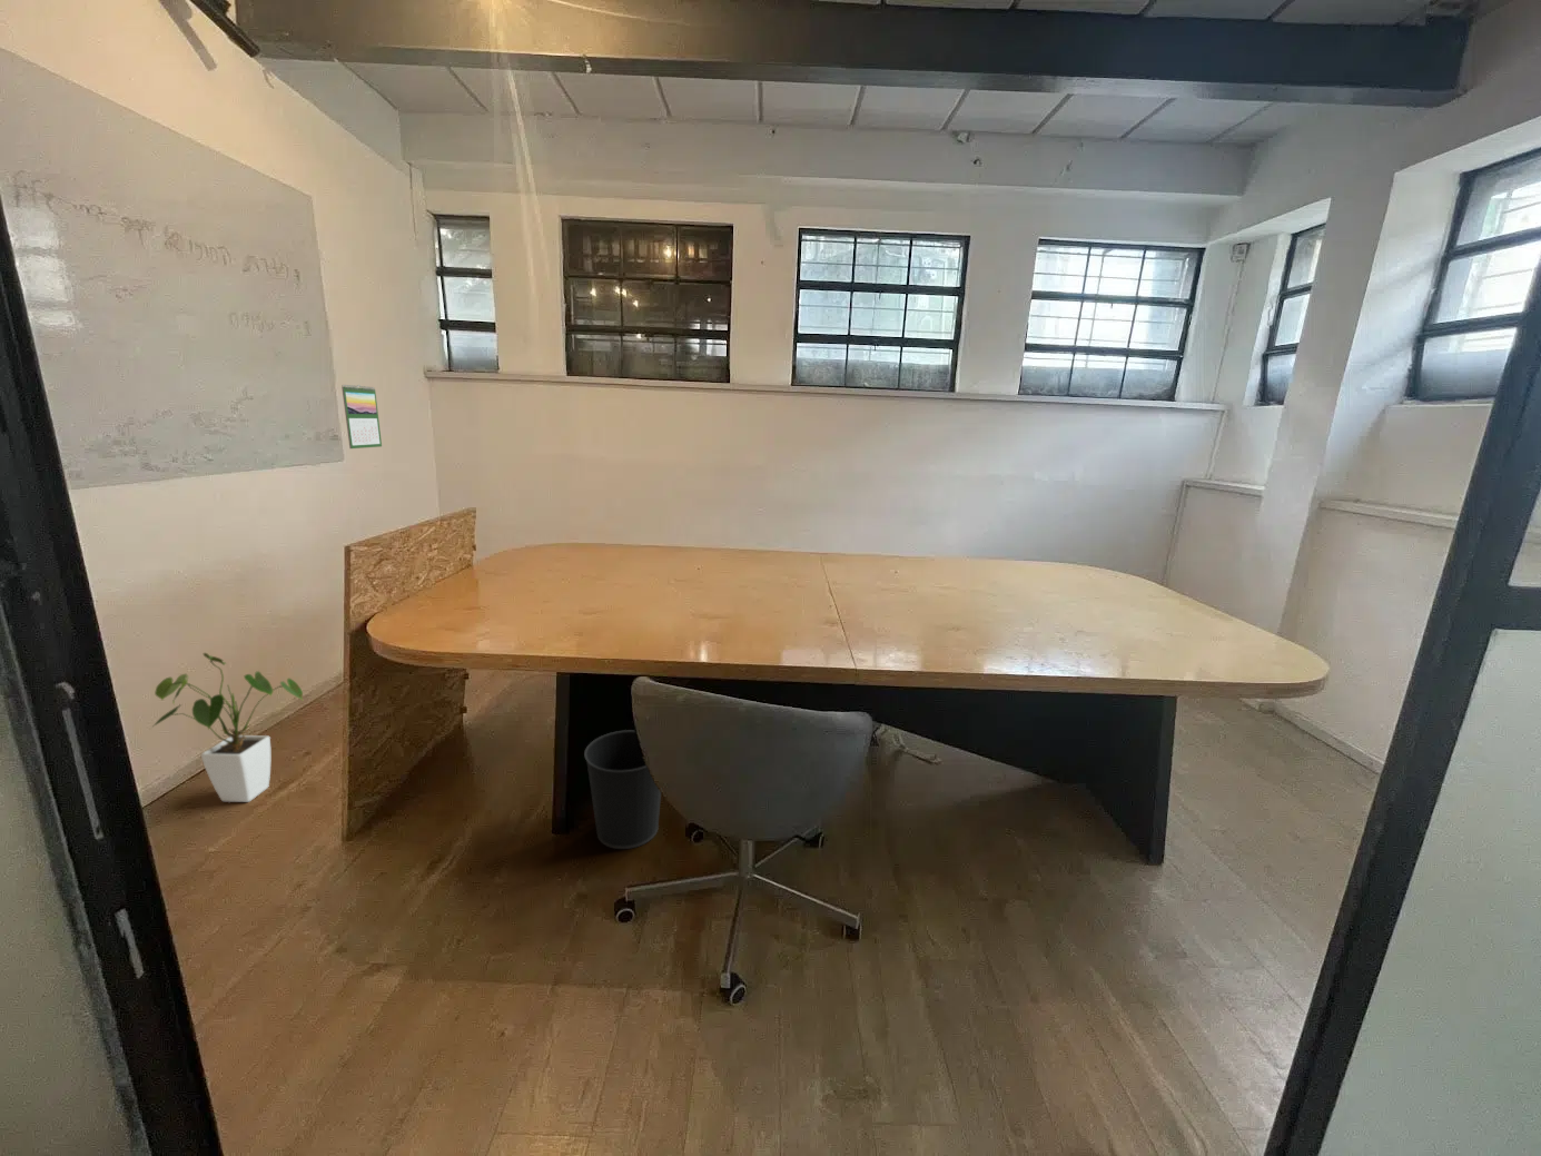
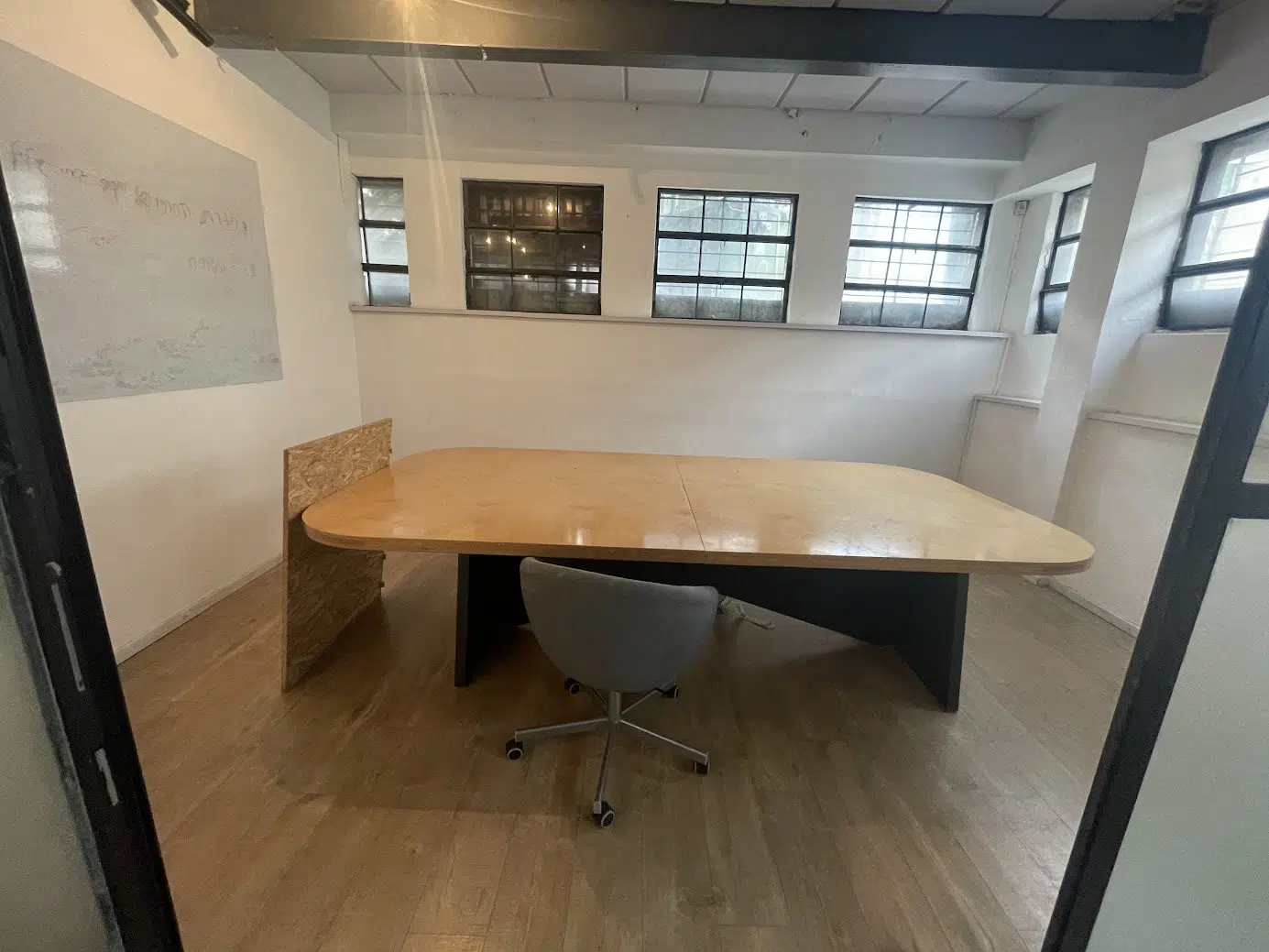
- wastebasket [583,729,662,850]
- calendar [340,384,383,449]
- house plant [149,652,304,804]
